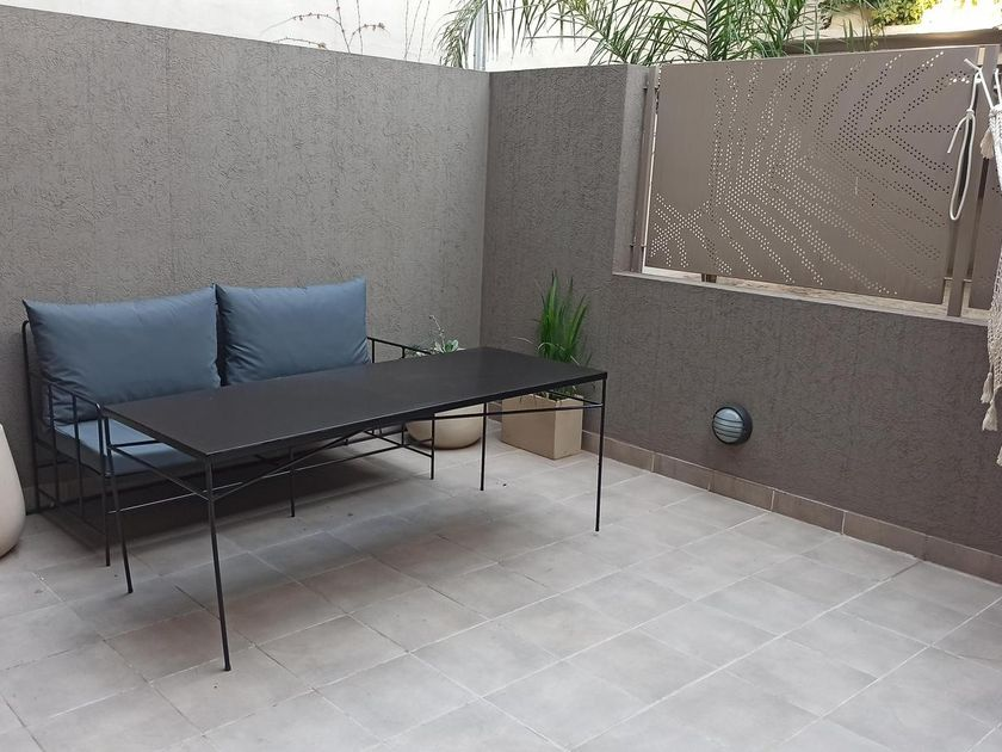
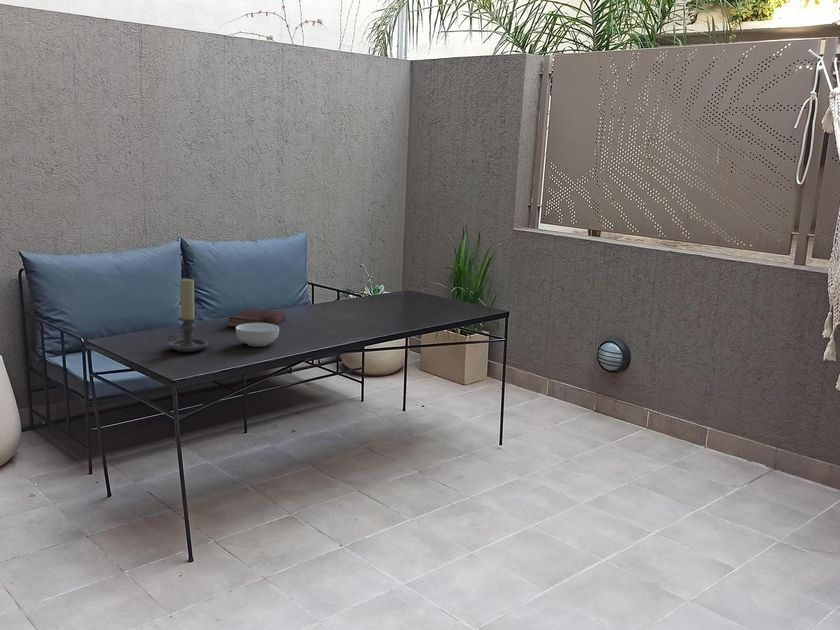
+ candle holder [167,278,209,353]
+ hardback book [226,308,287,328]
+ cereal bowl [235,323,280,347]
